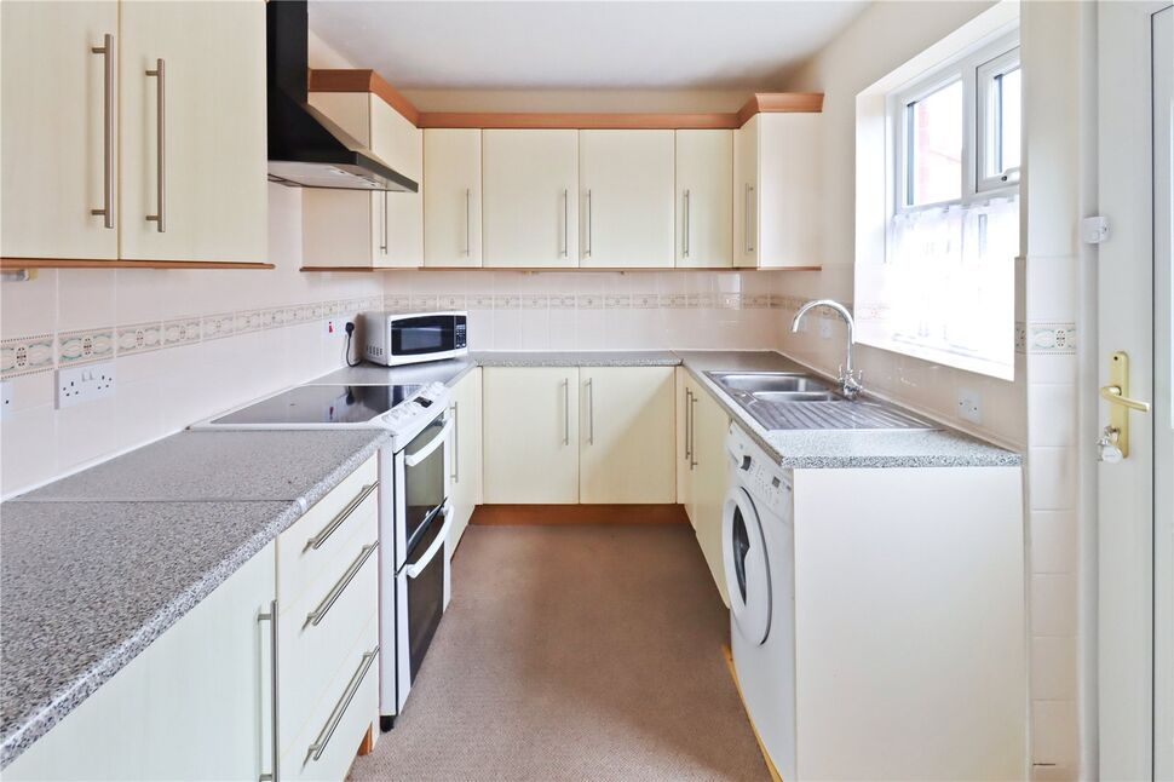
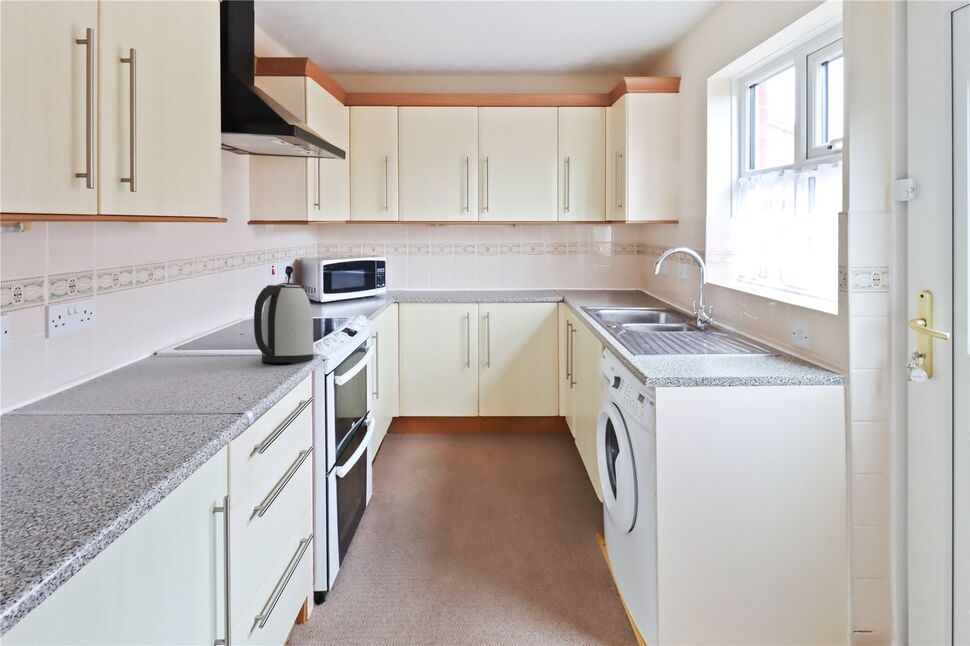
+ kettle [253,282,315,364]
